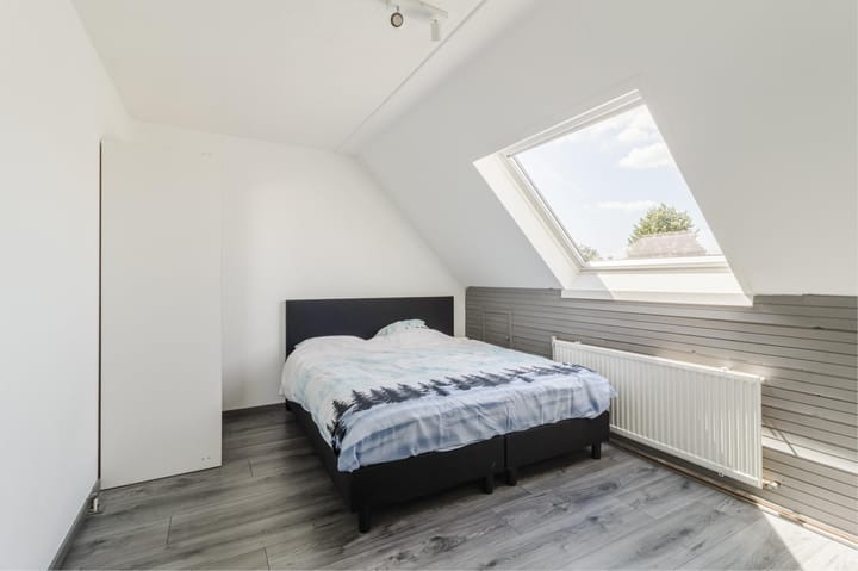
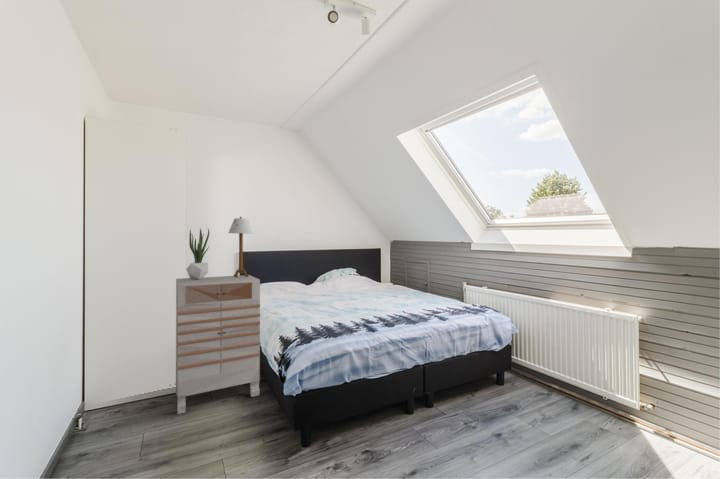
+ table lamp [228,216,254,277]
+ potted plant [186,227,210,279]
+ dresser [175,274,261,415]
